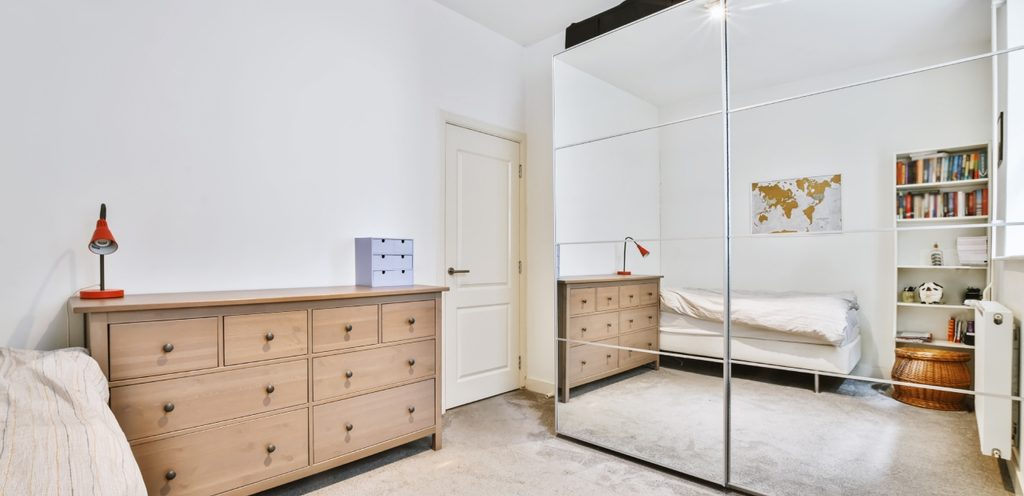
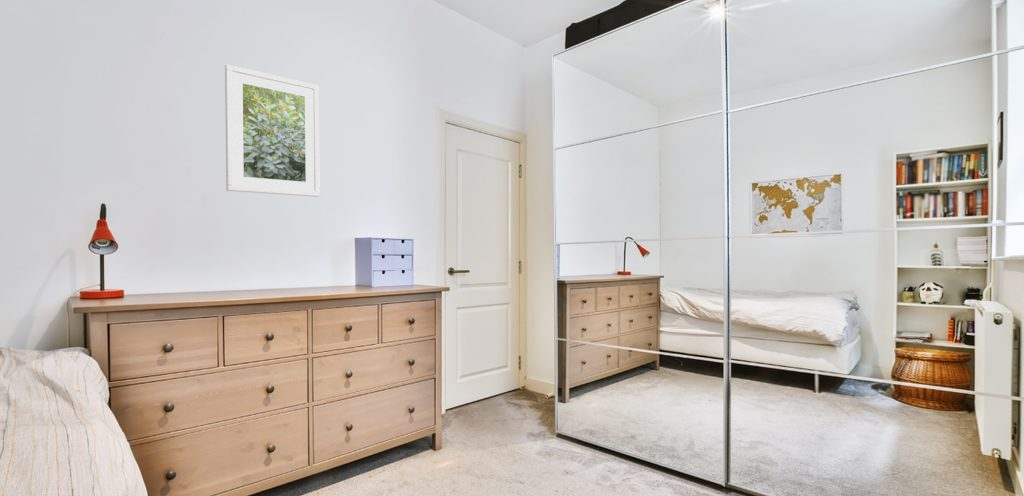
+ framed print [224,64,321,198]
